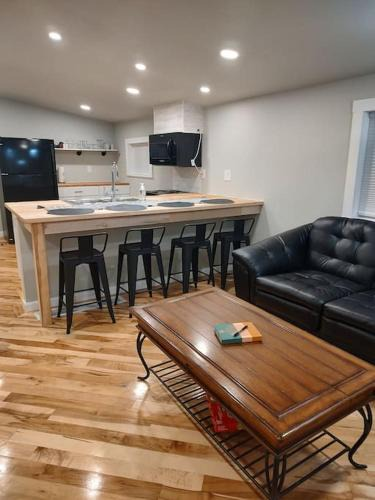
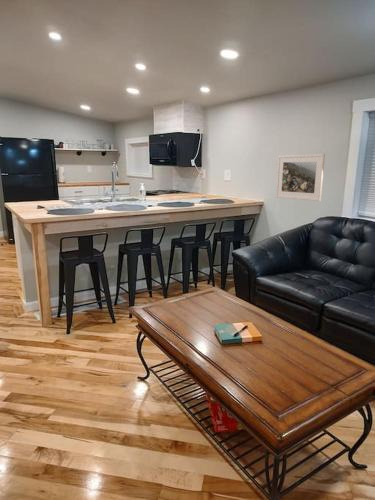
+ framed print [275,153,326,202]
